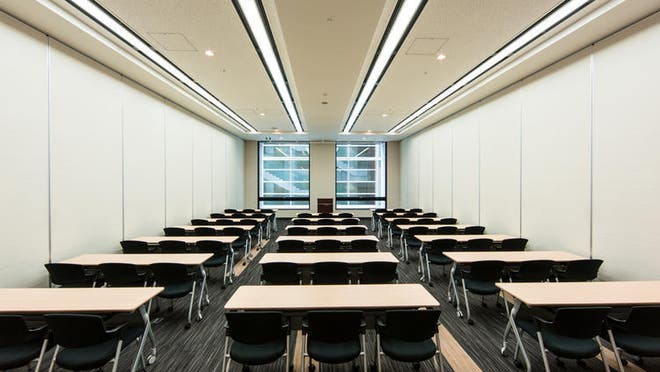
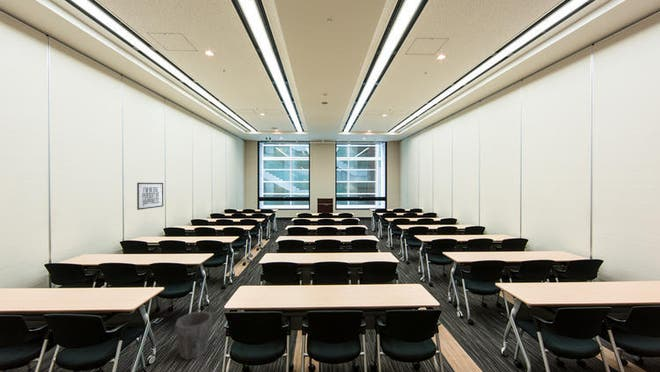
+ waste bin [174,310,213,361]
+ mirror [136,182,164,211]
